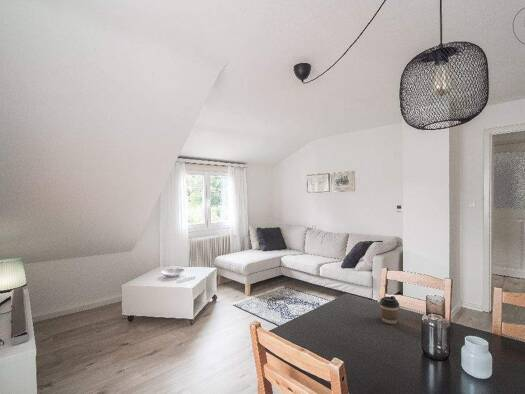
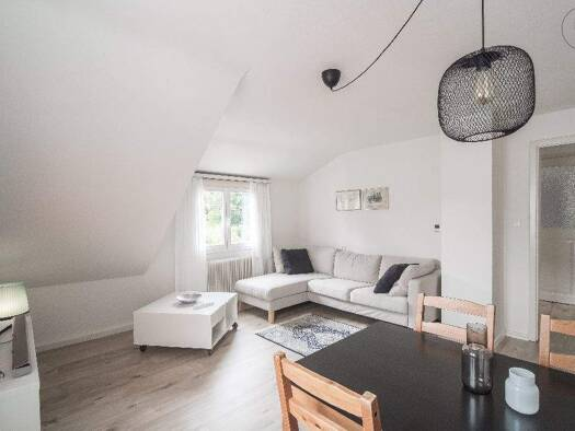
- coffee cup [378,295,400,325]
